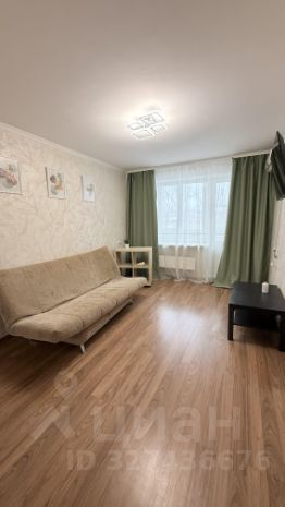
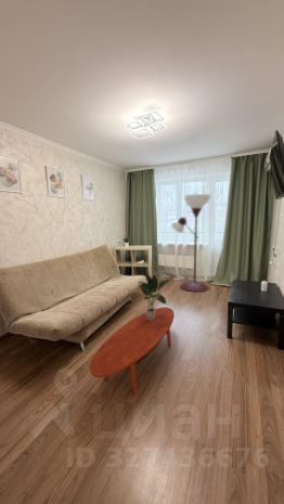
+ floor lamp [170,193,211,293]
+ coffee table [88,306,176,395]
+ potted plant [138,273,170,321]
